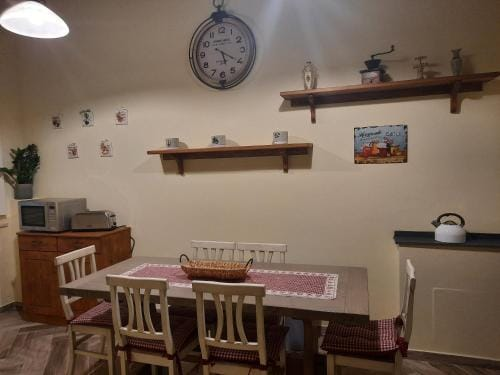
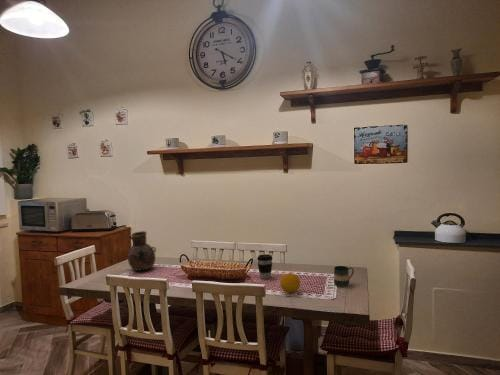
+ coffee cup [256,253,274,280]
+ fruit [279,272,301,294]
+ vase [127,230,157,271]
+ mug [333,265,355,288]
